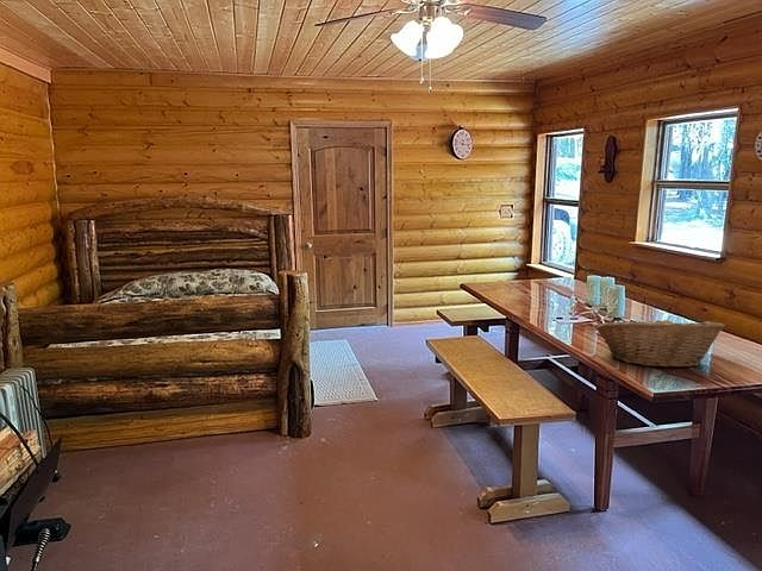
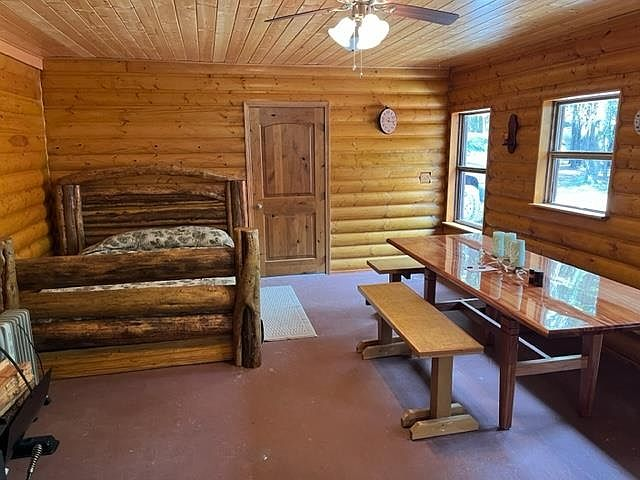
- fruit basket [594,314,726,369]
